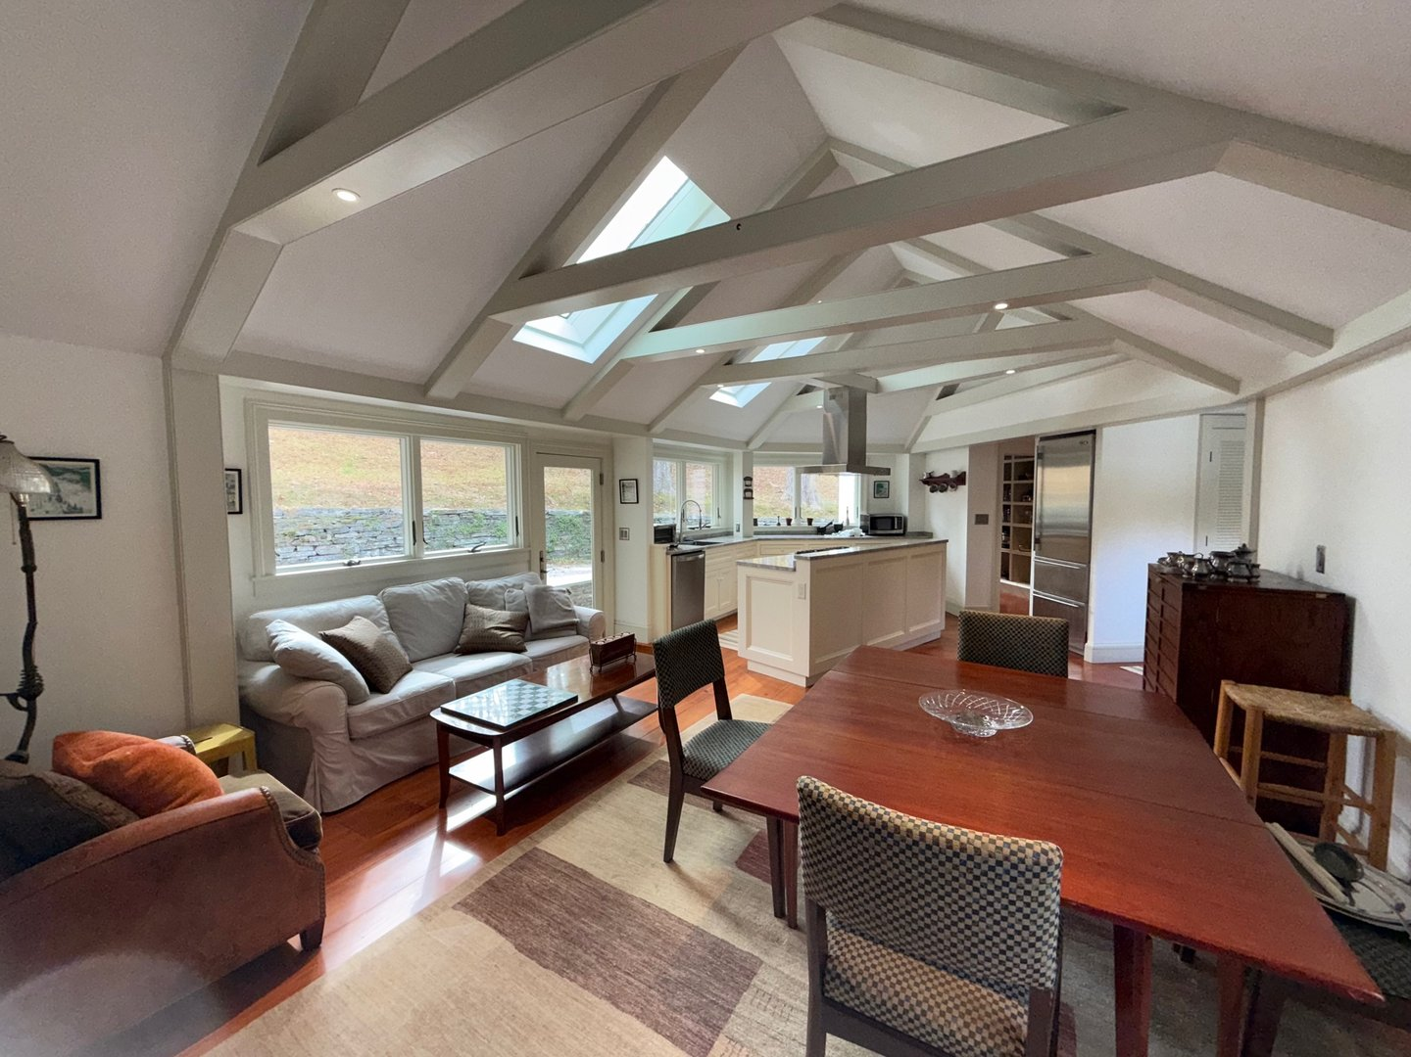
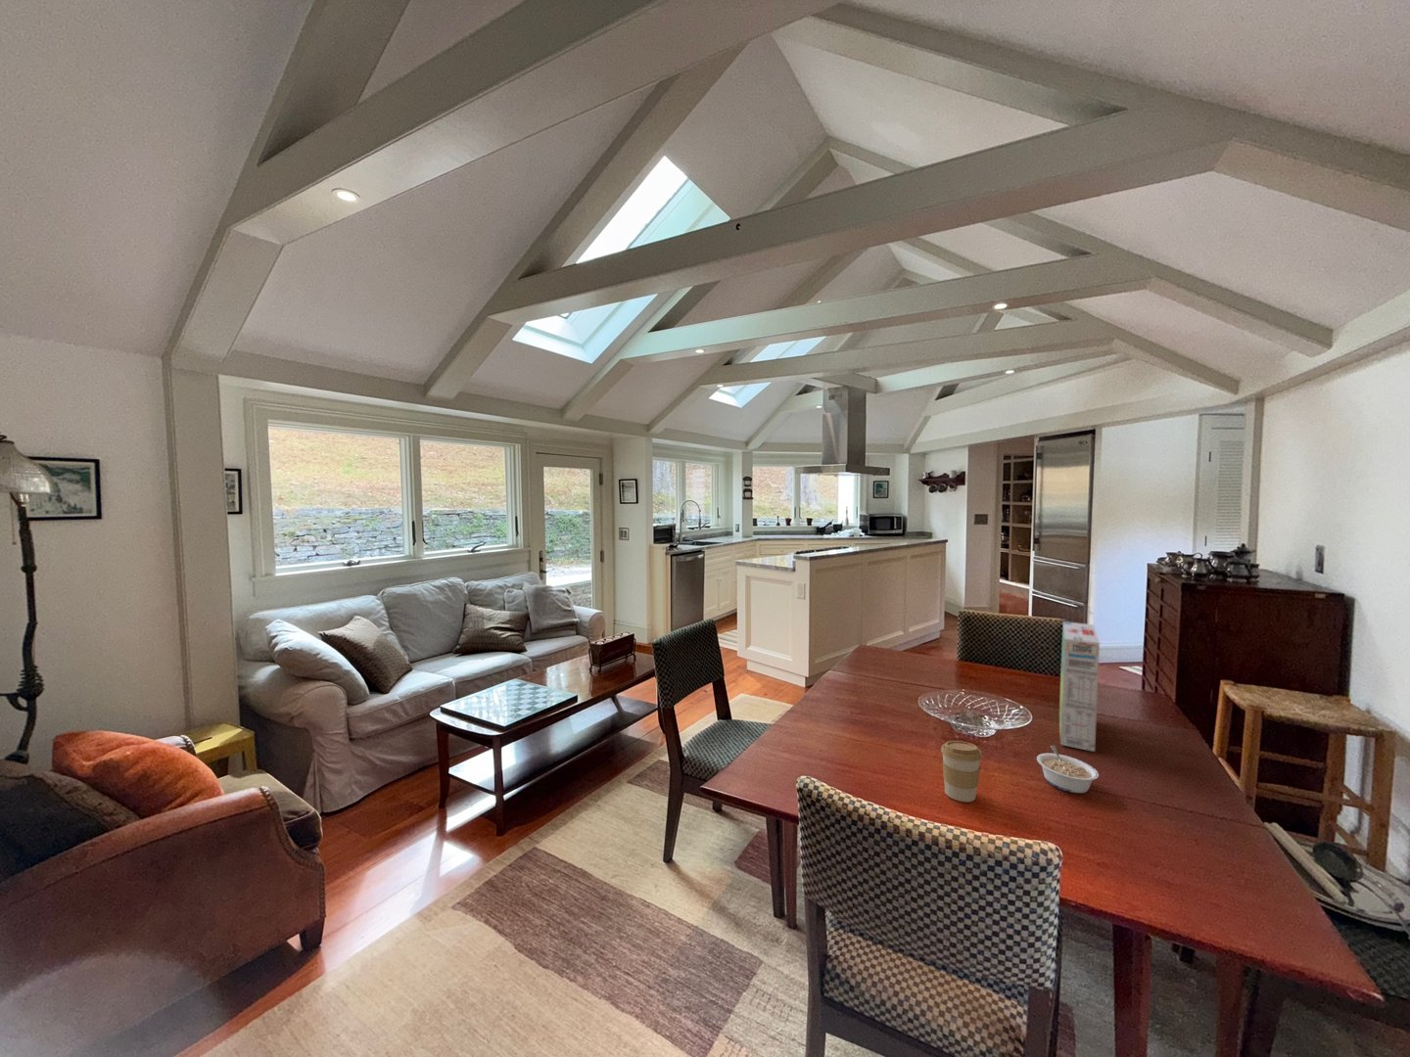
+ legume [1036,745,1099,794]
+ cereal box [1058,621,1100,753]
+ coffee cup [940,739,983,803]
